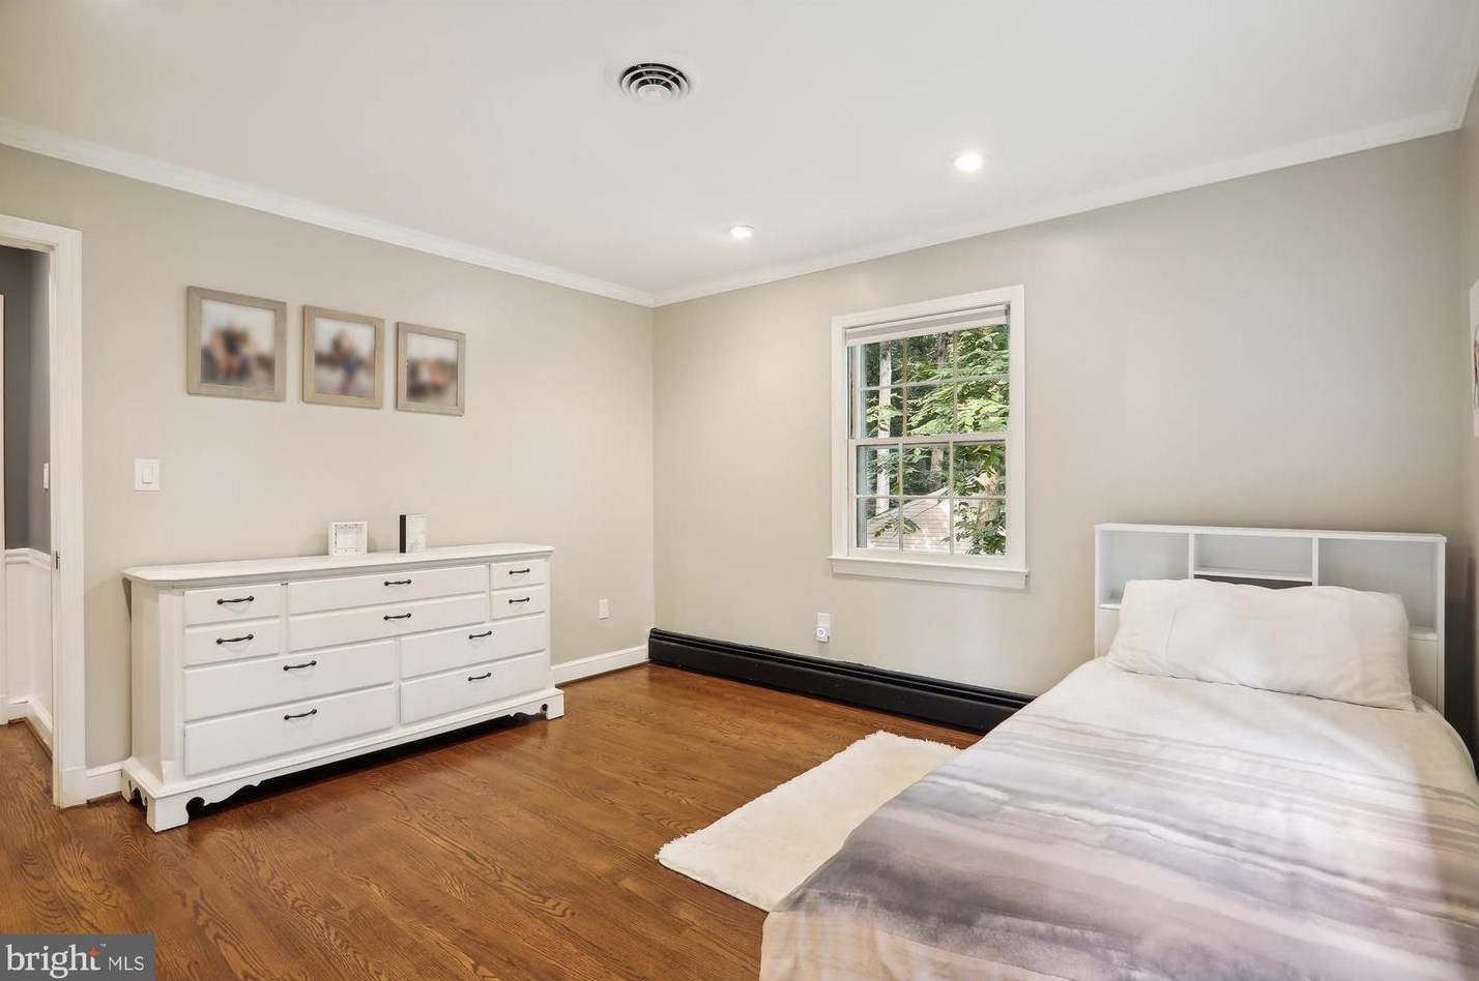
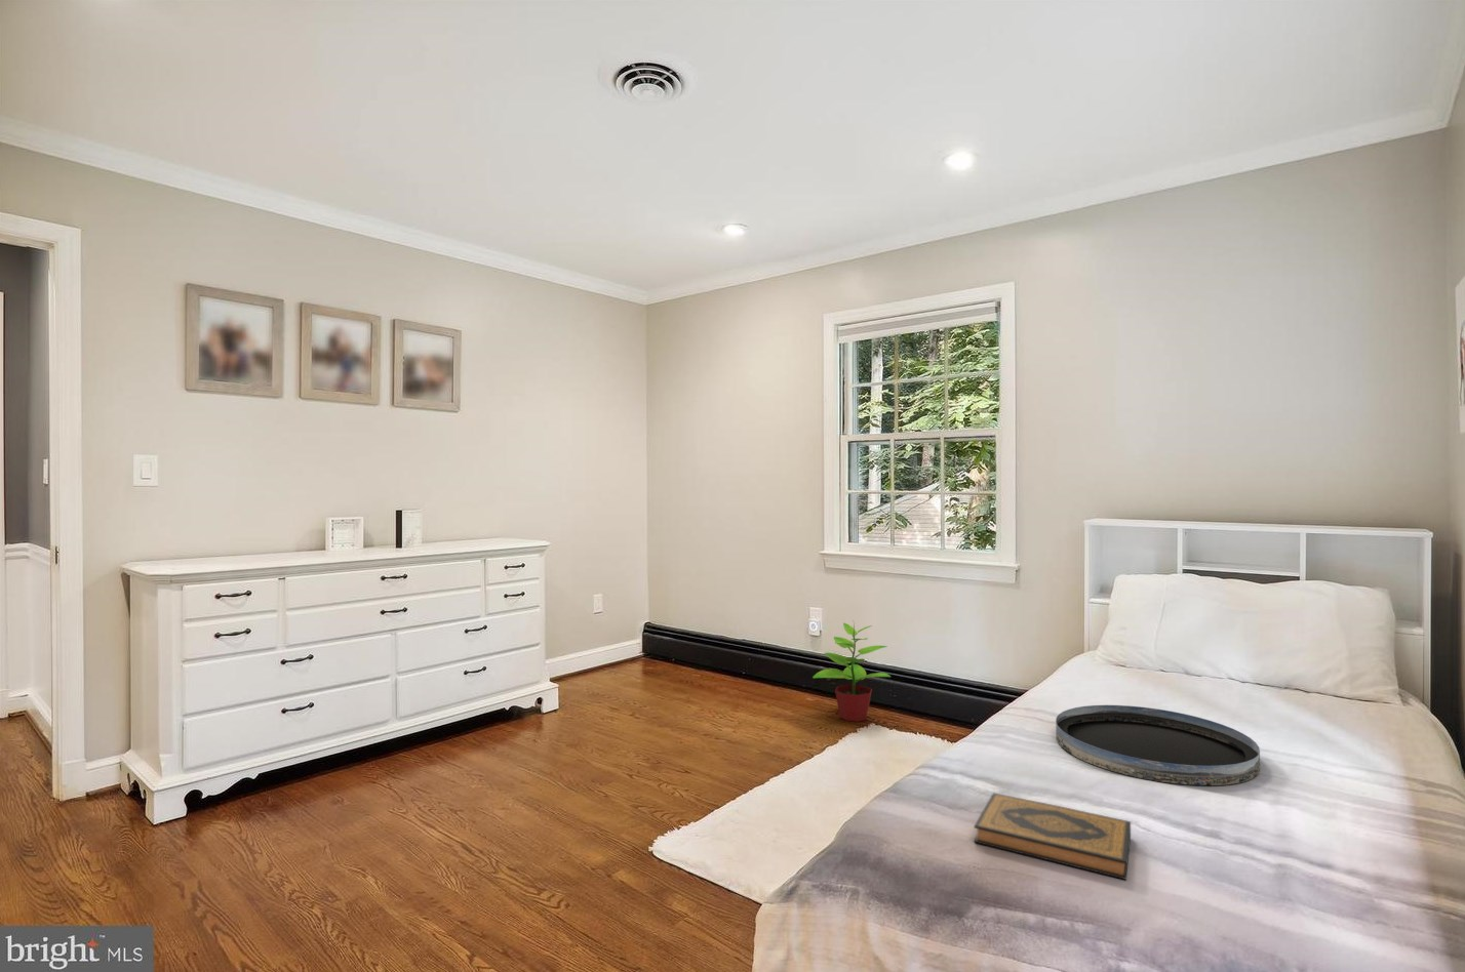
+ tray [1055,704,1261,786]
+ hardback book [973,792,1132,881]
+ potted plant [812,619,892,722]
